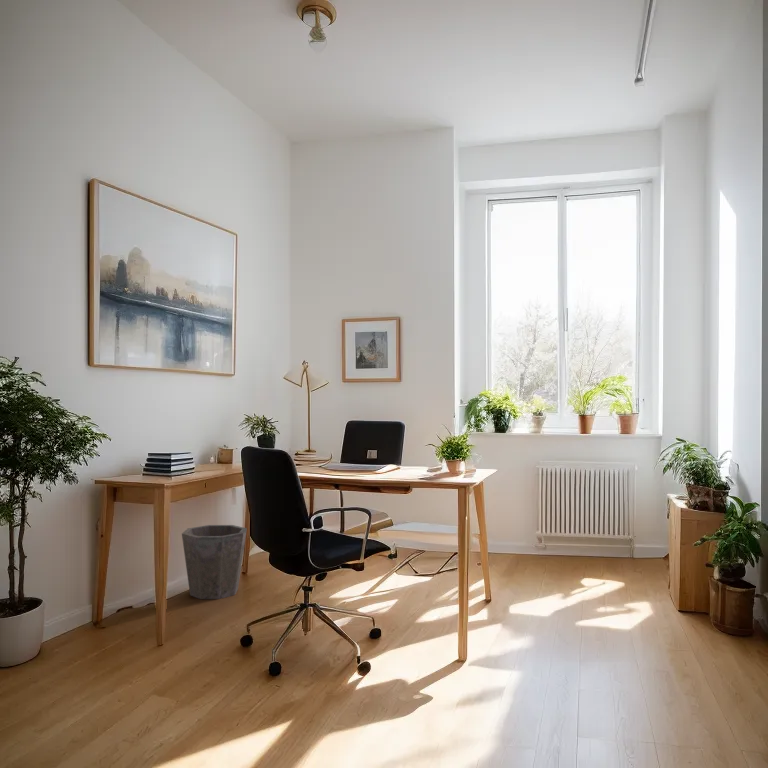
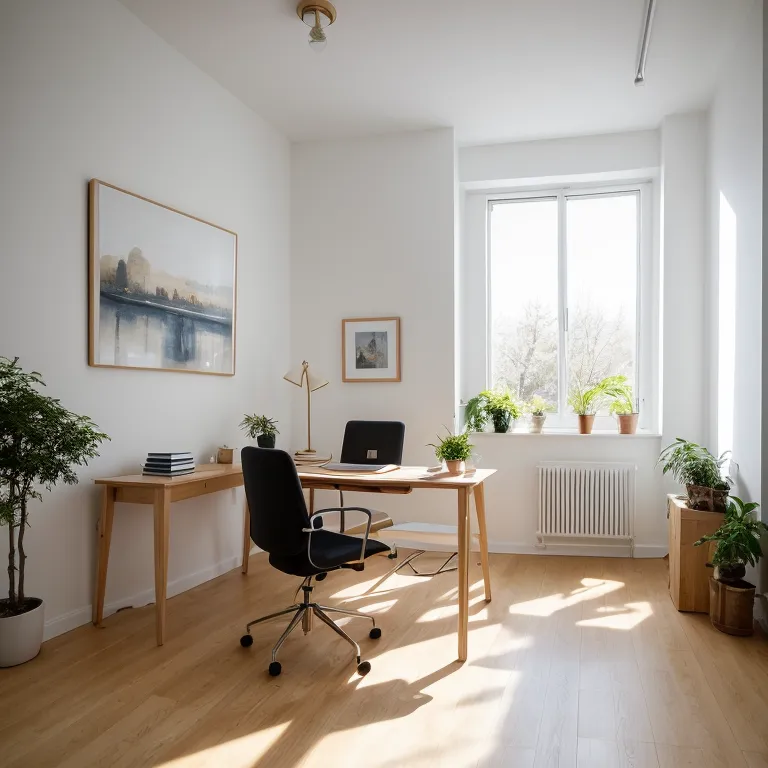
- waste bin [181,524,248,600]
